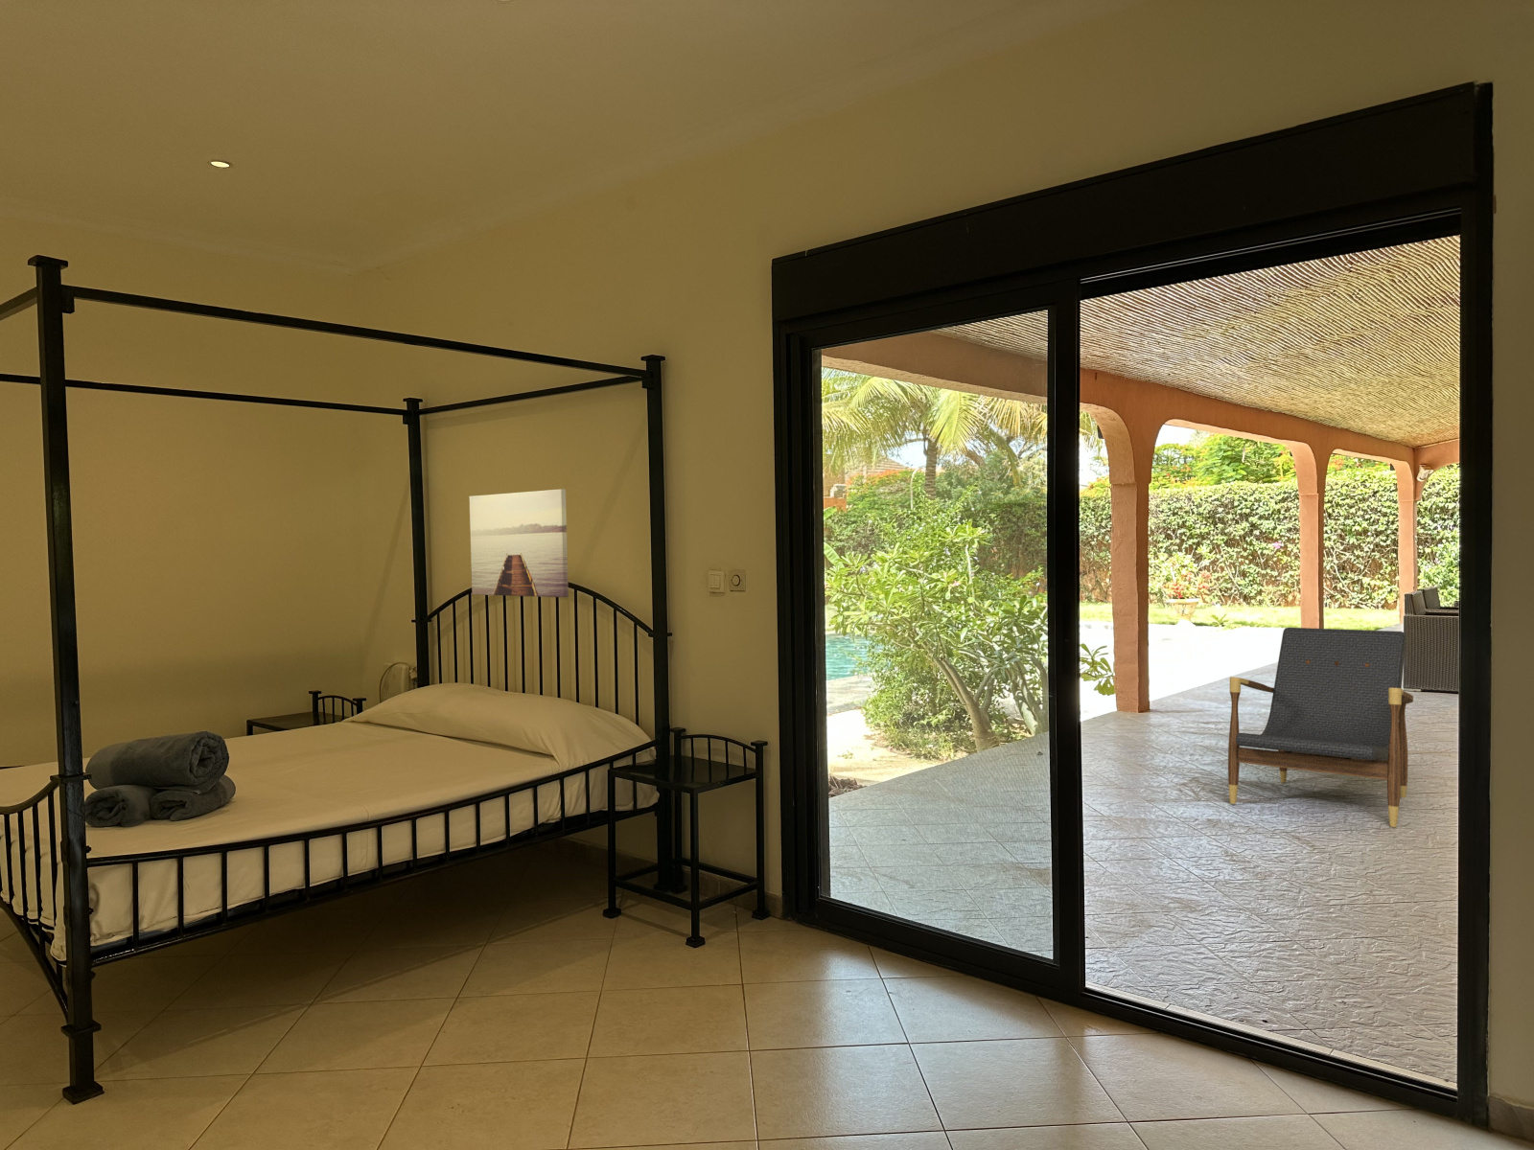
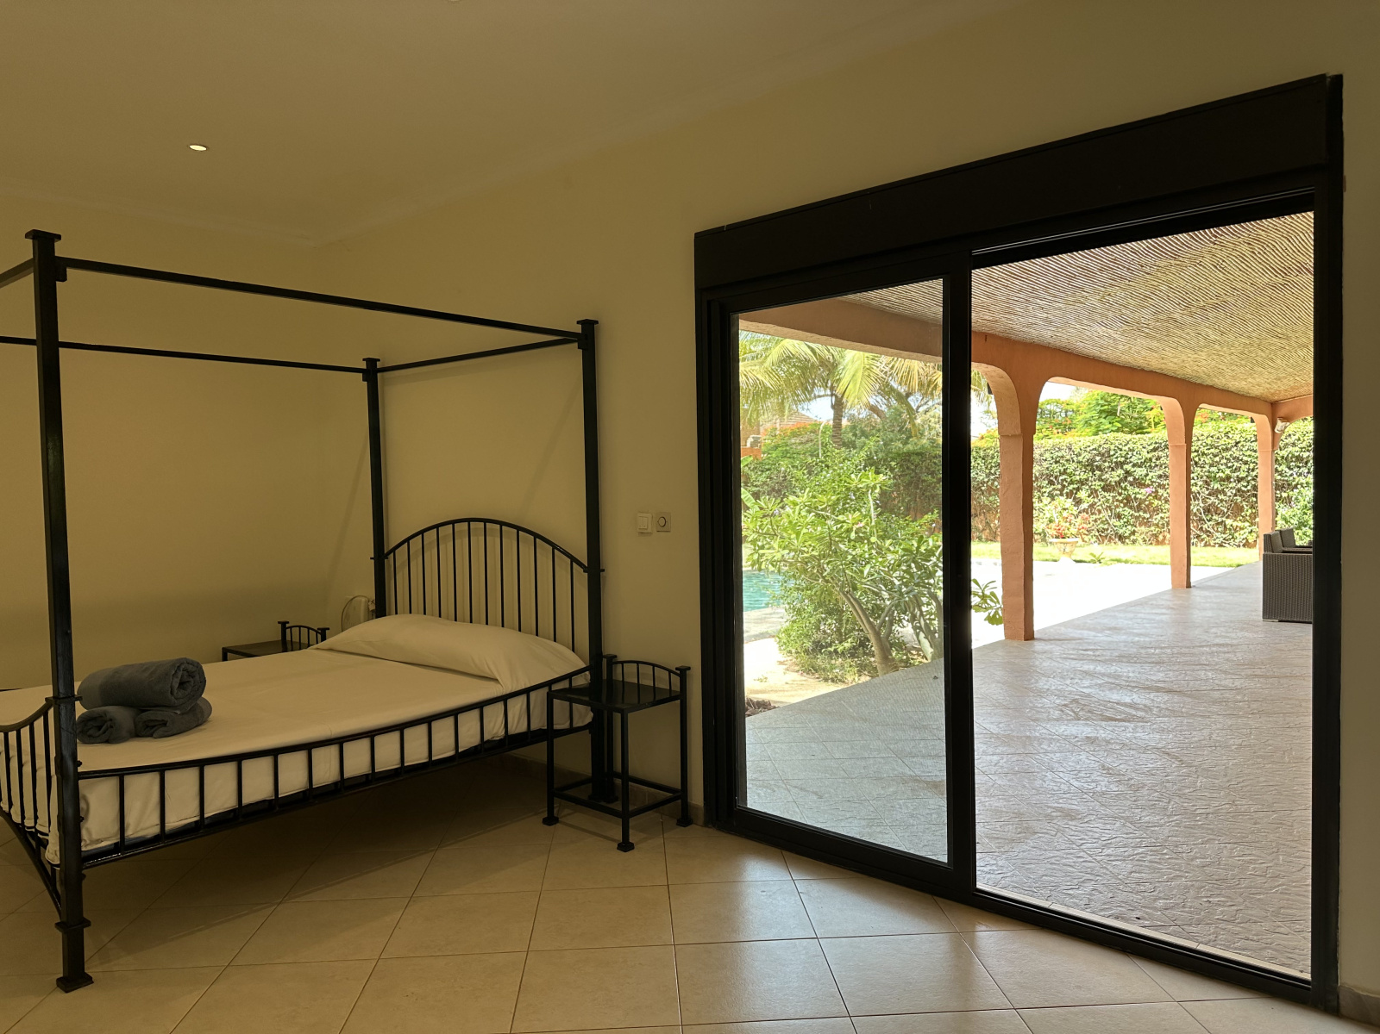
- lounge chair [1227,627,1414,827]
- wall art [469,488,569,598]
